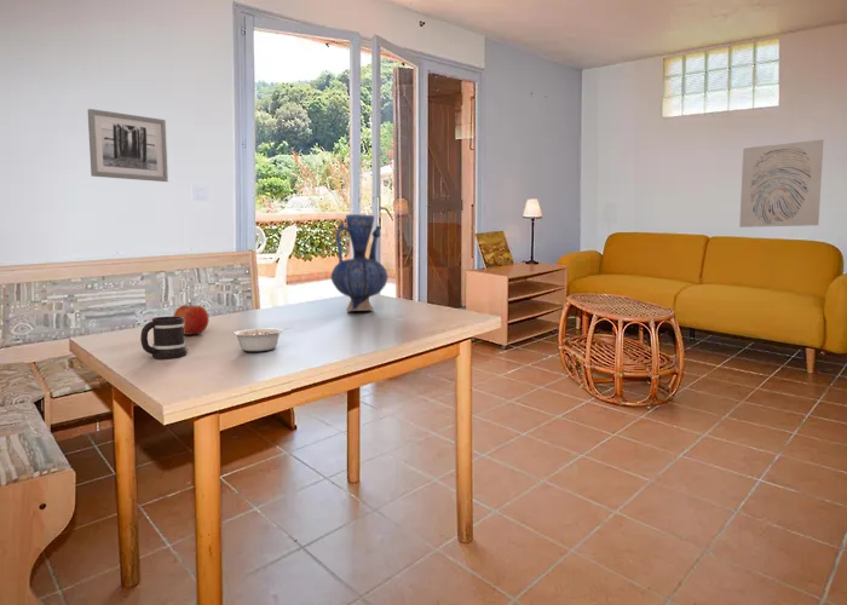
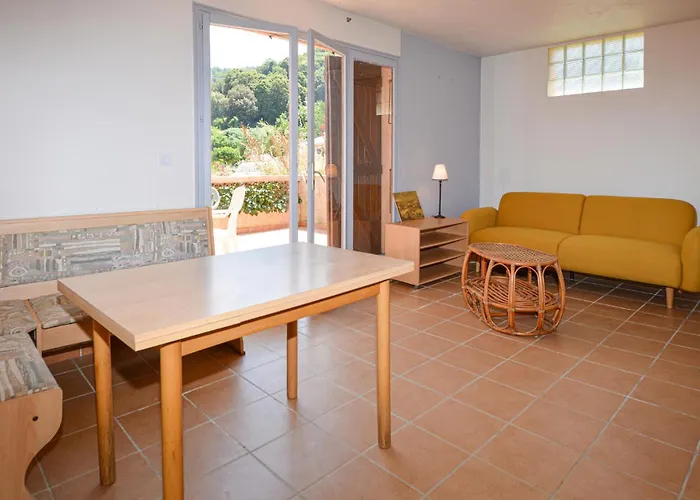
- legume [232,325,293,352]
- fruit [173,301,211,336]
- wall art [738,138,825,229]
- vase [330,213,388,312]
- wall art [87,108,169,183]
- mug [139,316,188,359]
